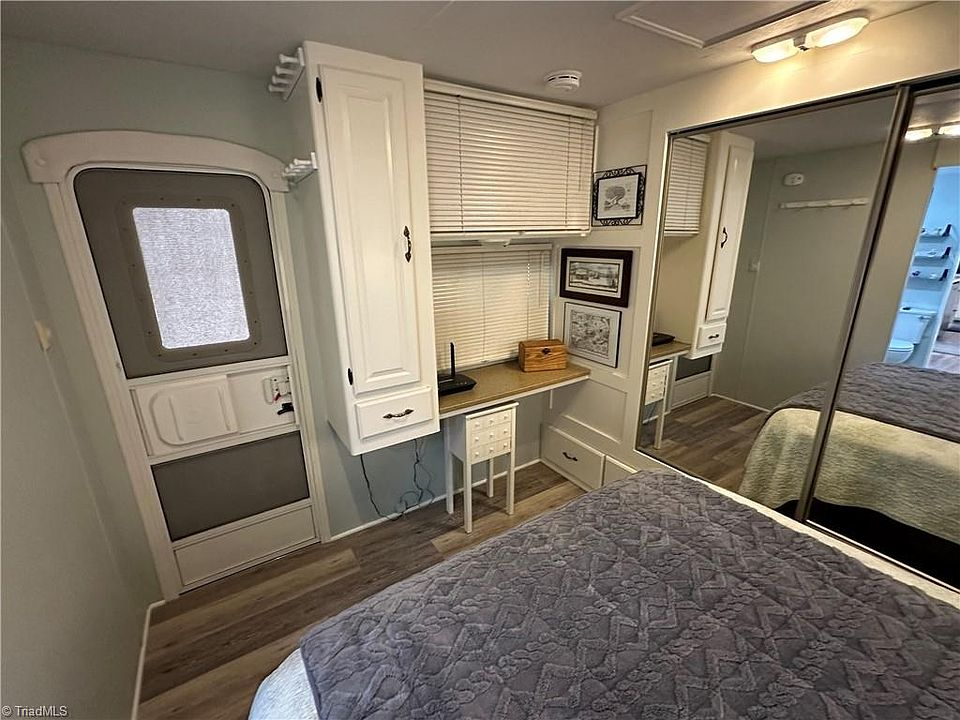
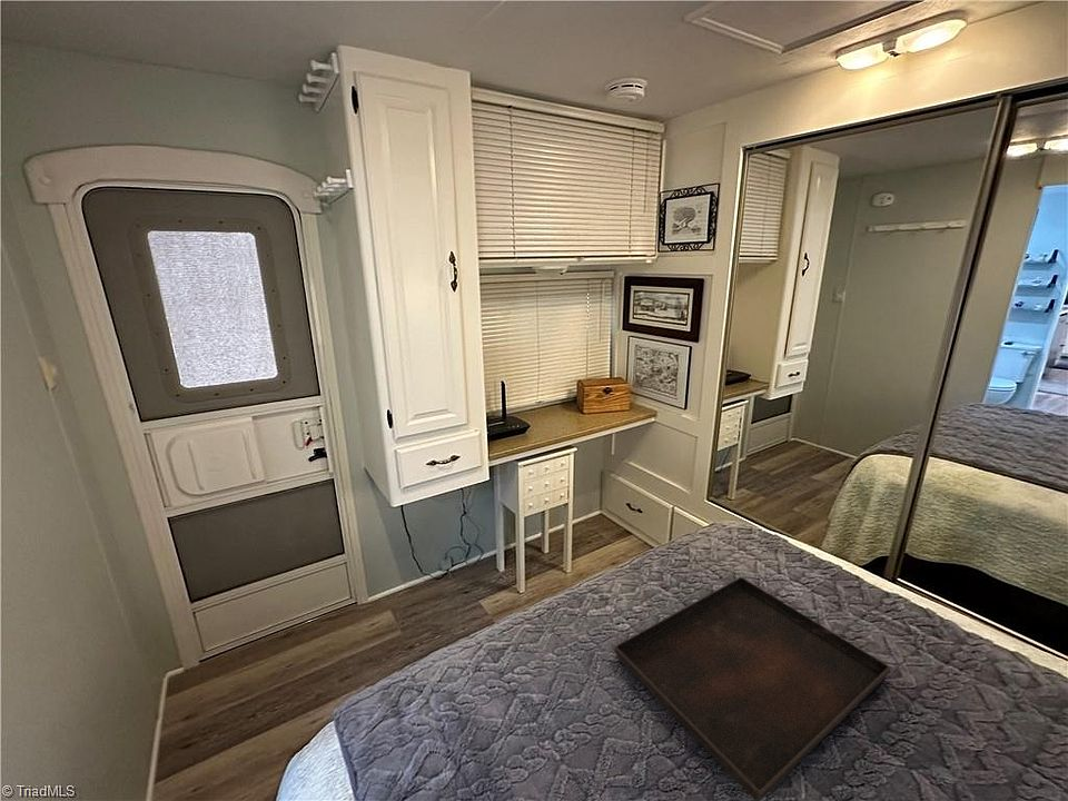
+ serving tray [613,576,892,801]
